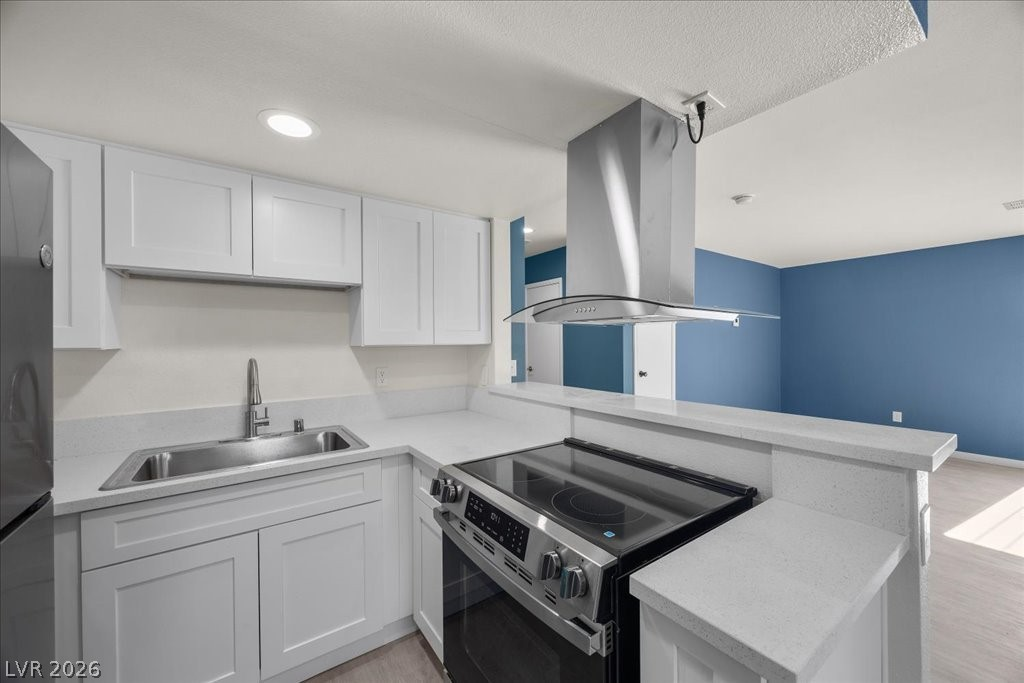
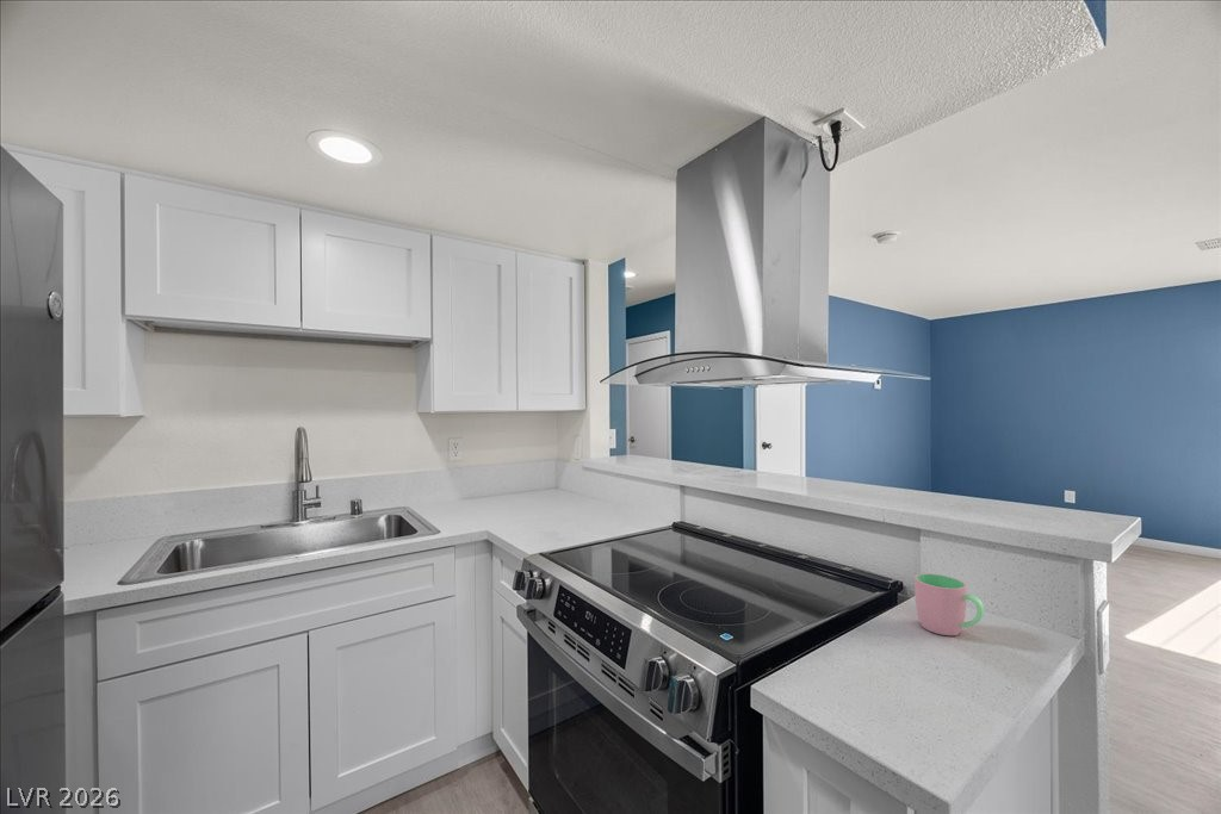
+ cup [913,572,985,636]
